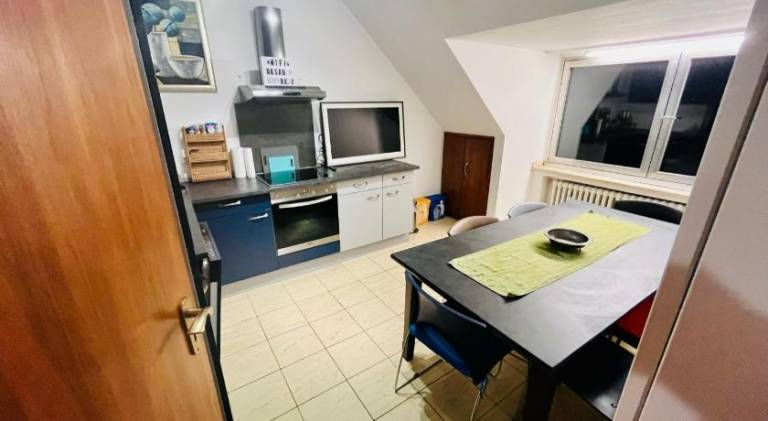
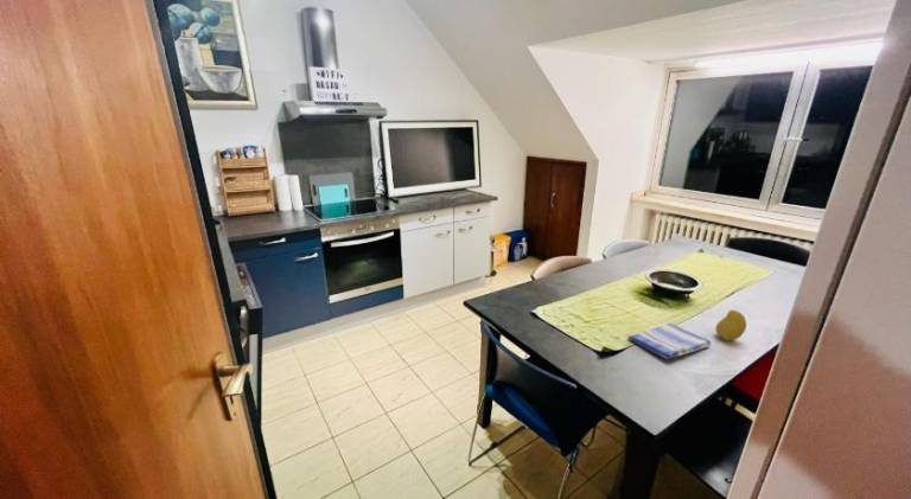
+ fruit [714,309,747,343]
+ dish towel [626,322,713,360]
